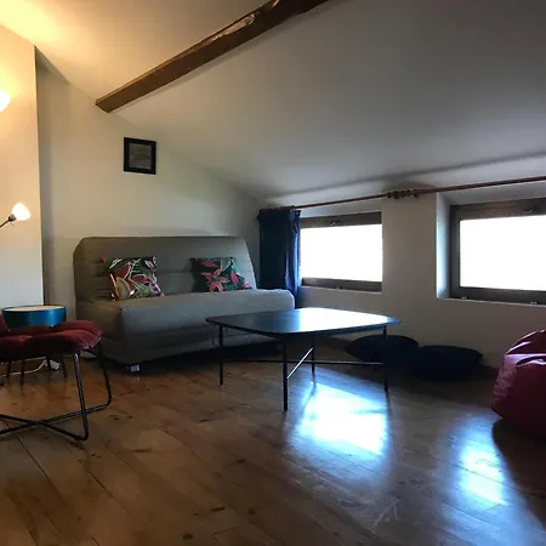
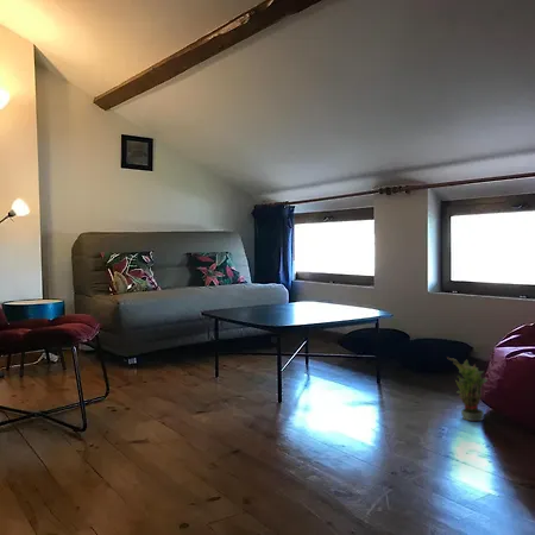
+ potted plant [446,355,489,422]
